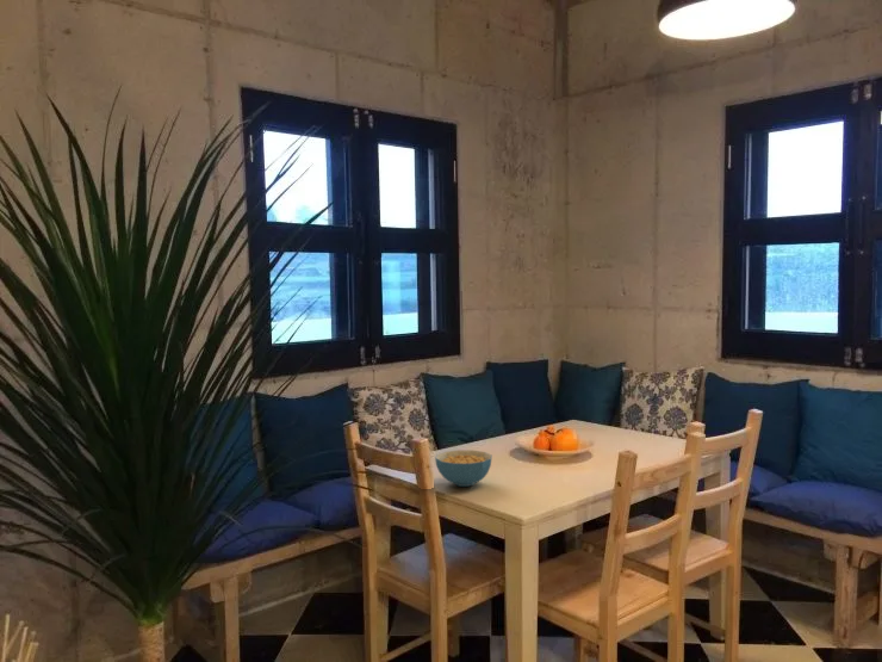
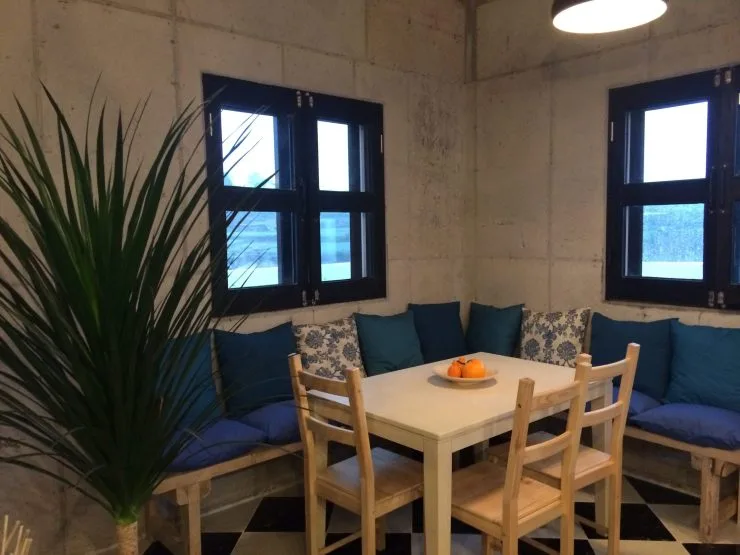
- cereal bowl [434,450,493,488]
